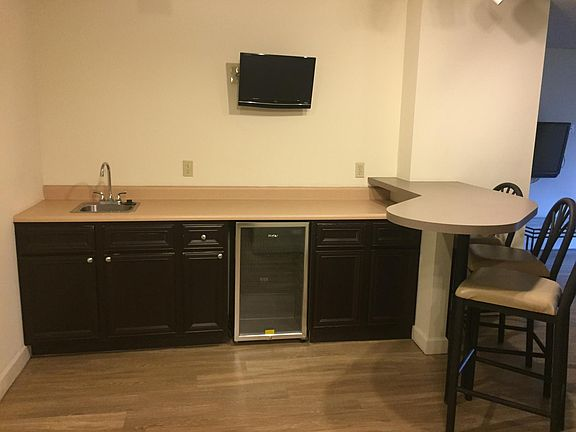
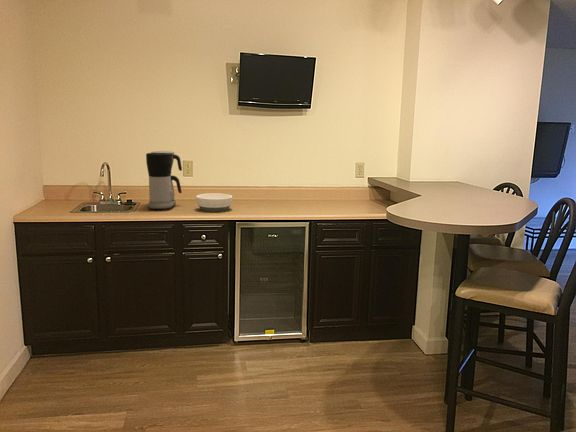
+ bowl [195,192,234,213]
+ coffee maker [145,150,183,212]
